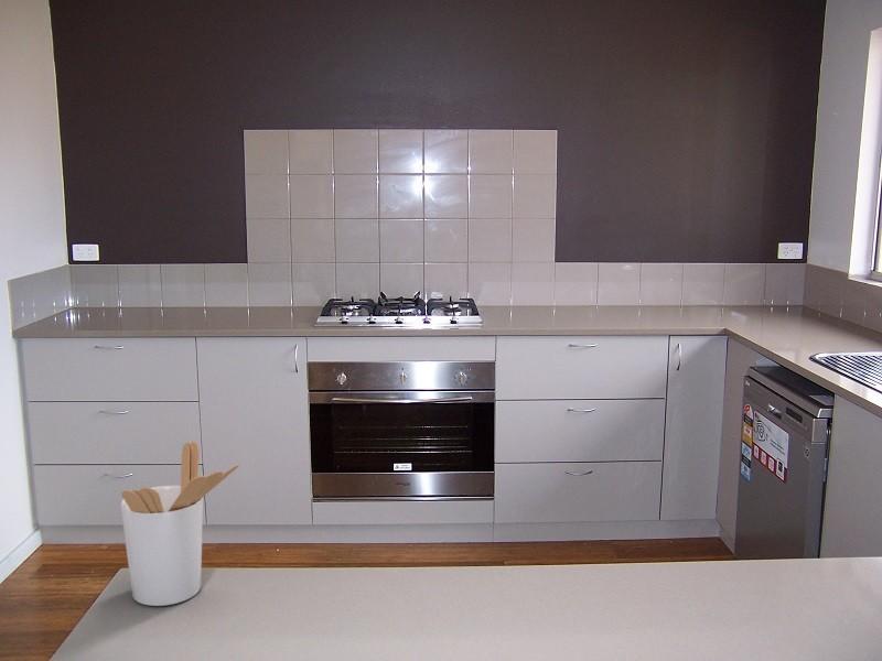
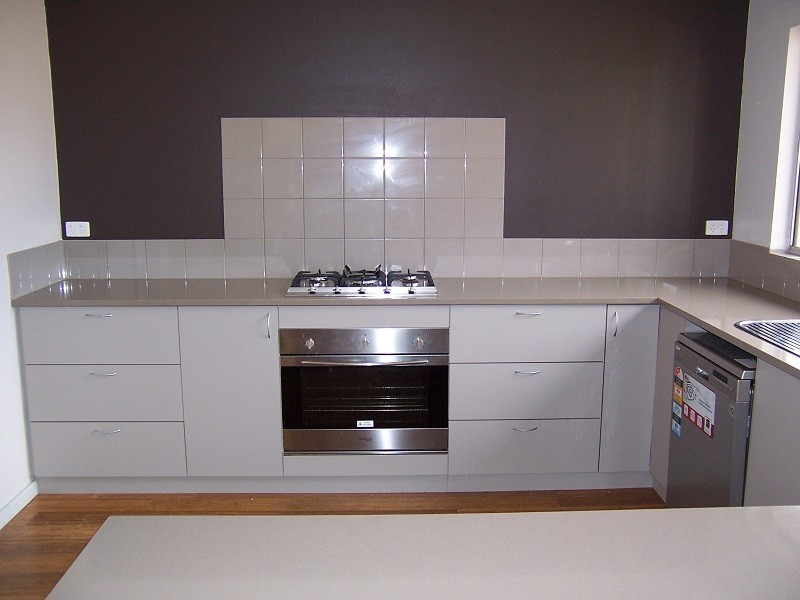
- utensil holder [119,441,240,607]
